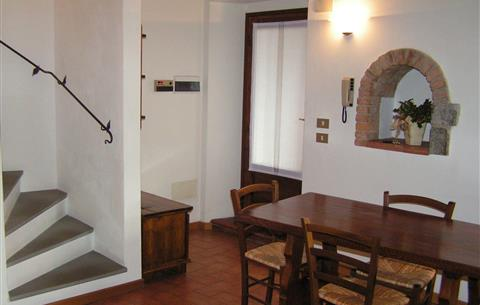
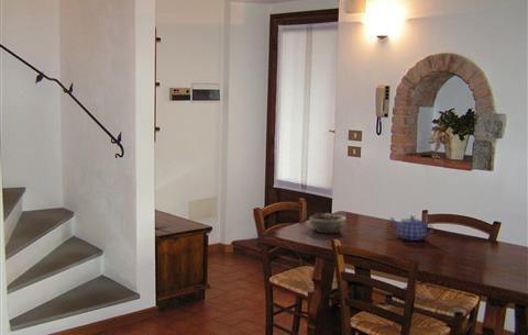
+ succulent planter [308,211,348,234]
+ teapot [388,214,435,242]
